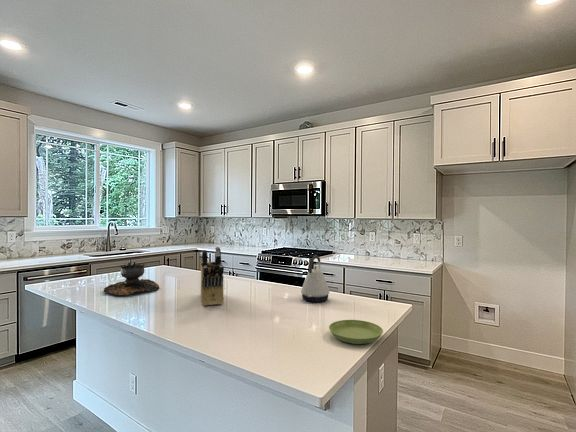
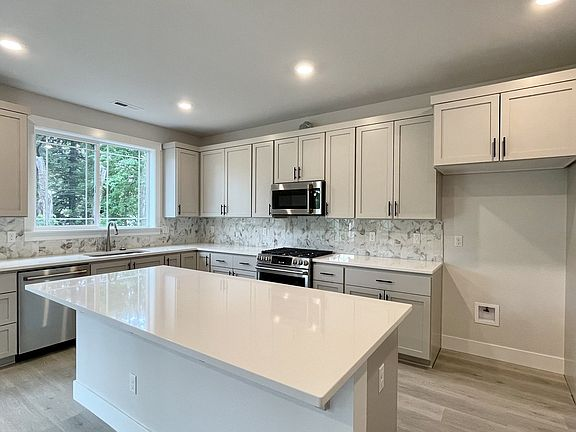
- saucer [328,319,384,345]
- kettle [300,254,330,303]
- brazier [103,262,160,296]
- knife block [200,246,225,307]
